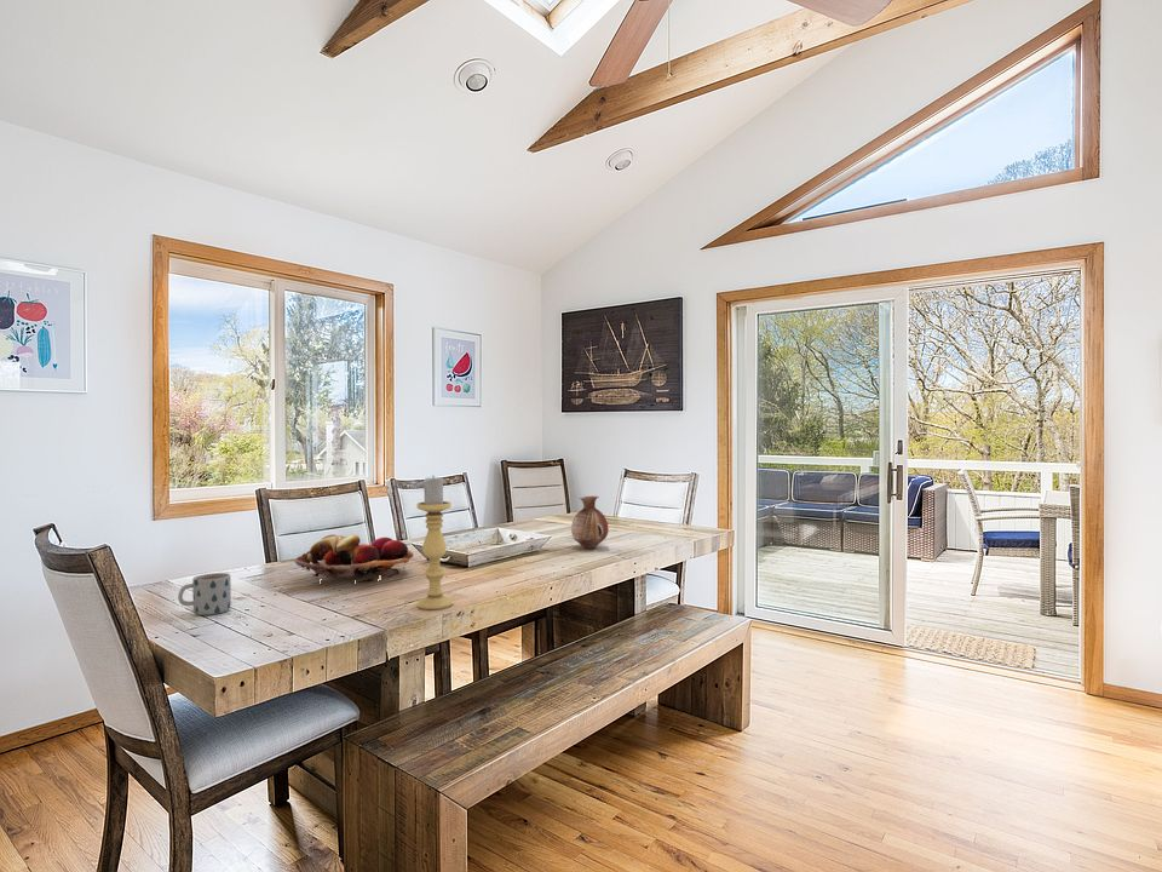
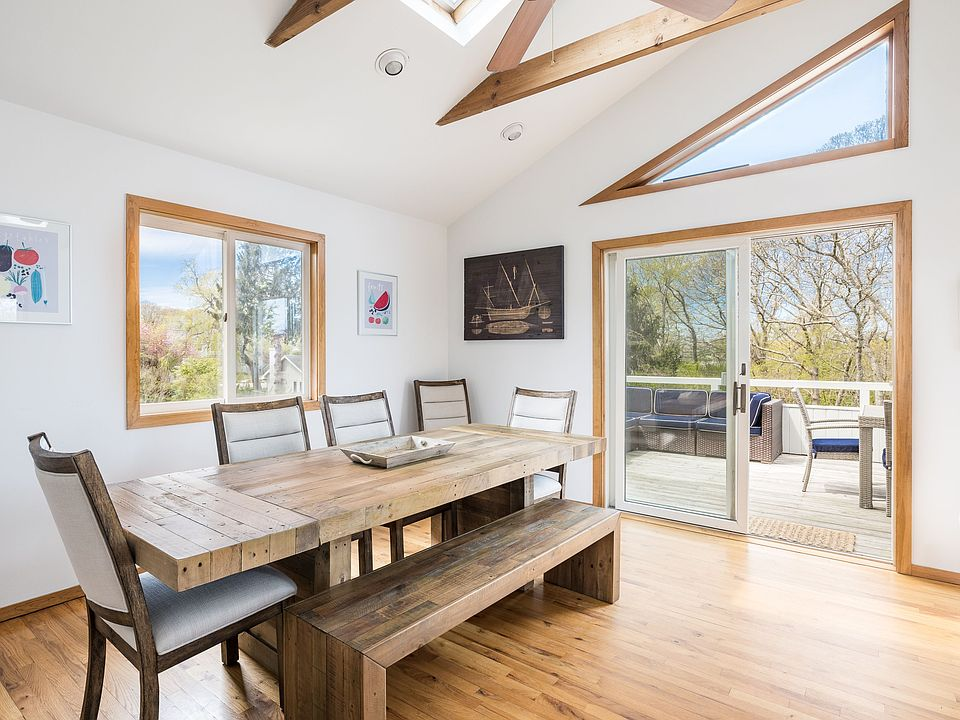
- fruit basket [294,534,415,585]
- vase [570,495,610,550]
- candle holder [415,476,454,610]
- mug [177,572,232,616]
